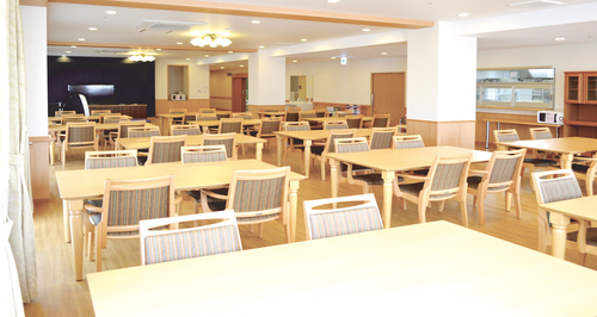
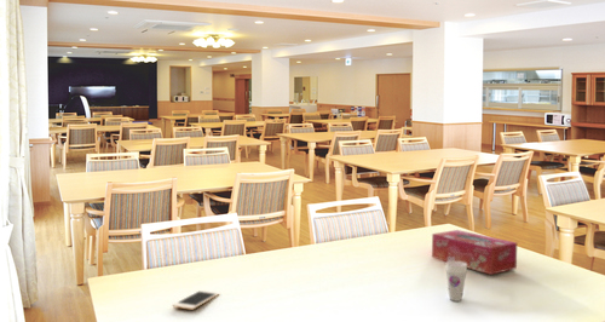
+ tissue box [431,229,518,276]
+ cell phone [172,289,220,311]
+ cup [444,261,468,303]
